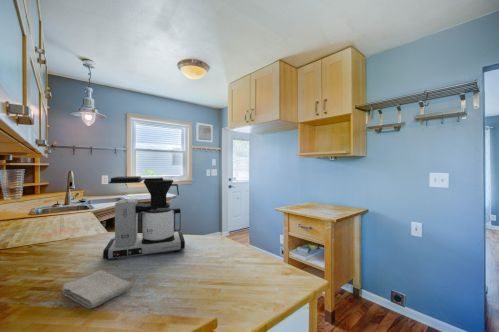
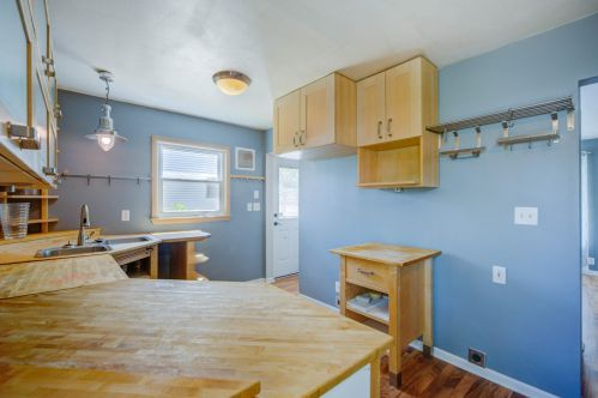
- coffee maker [102,175,186,261]
- washcloth [61,269,133,309]
